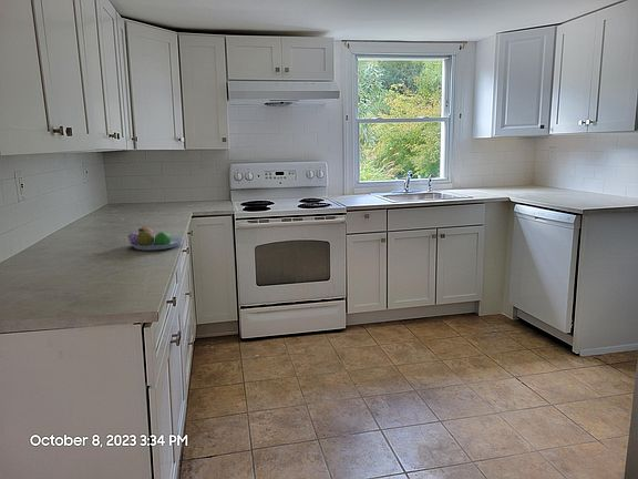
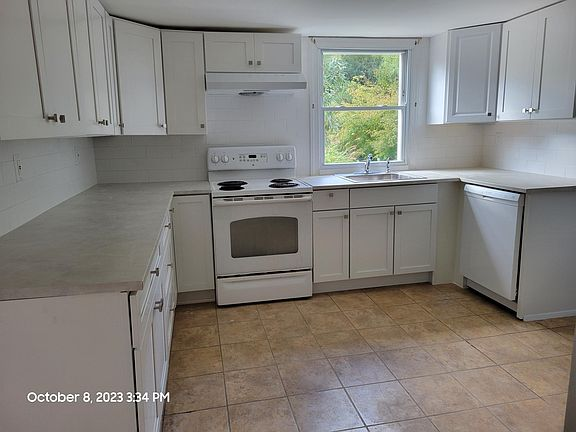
- fruit bowl [127,226,185,252]
